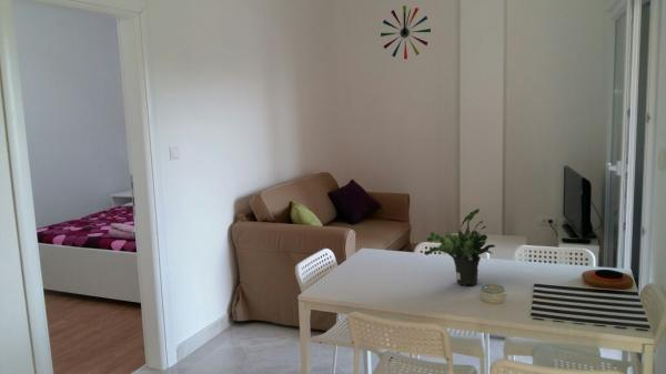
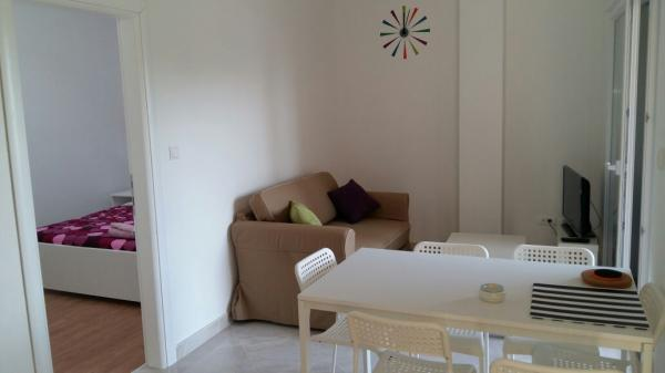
- potted plant [423,208,496,285]
